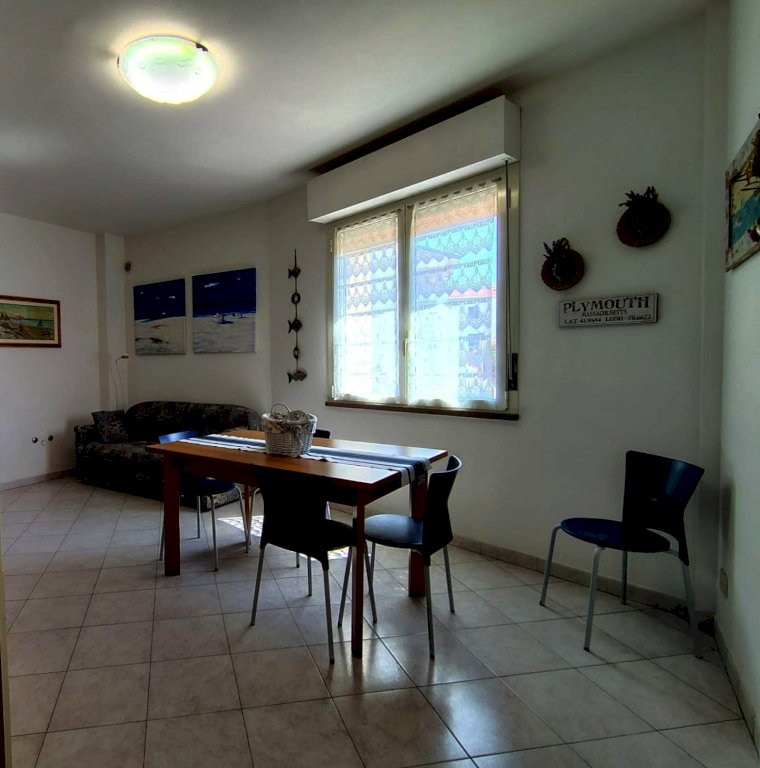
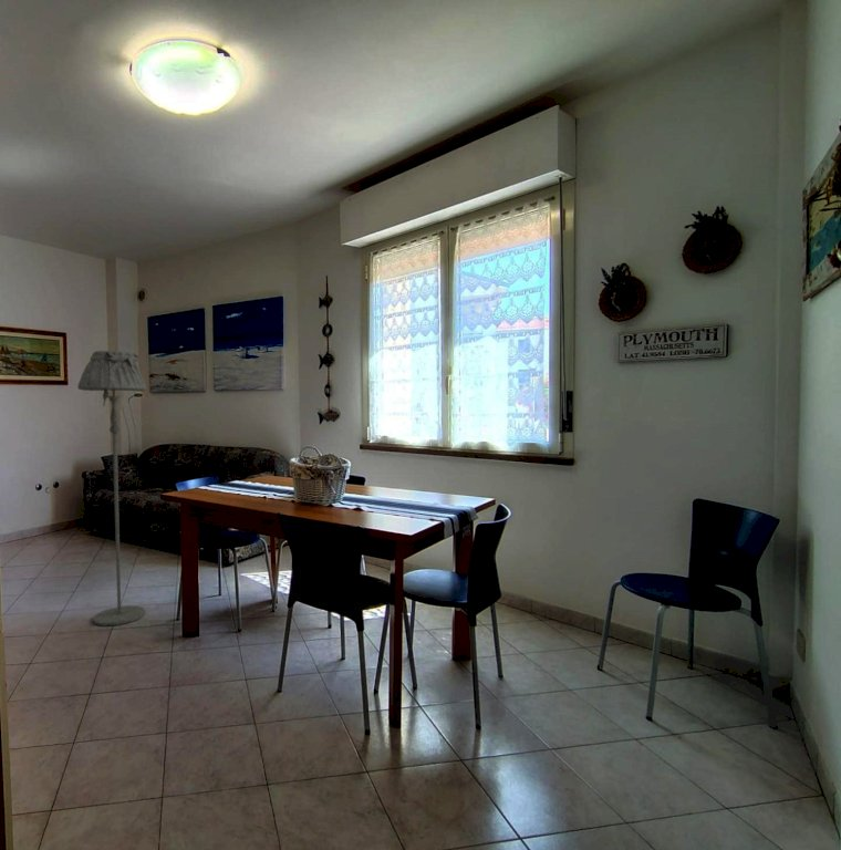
+ floor lamp [76,350,148,628]
